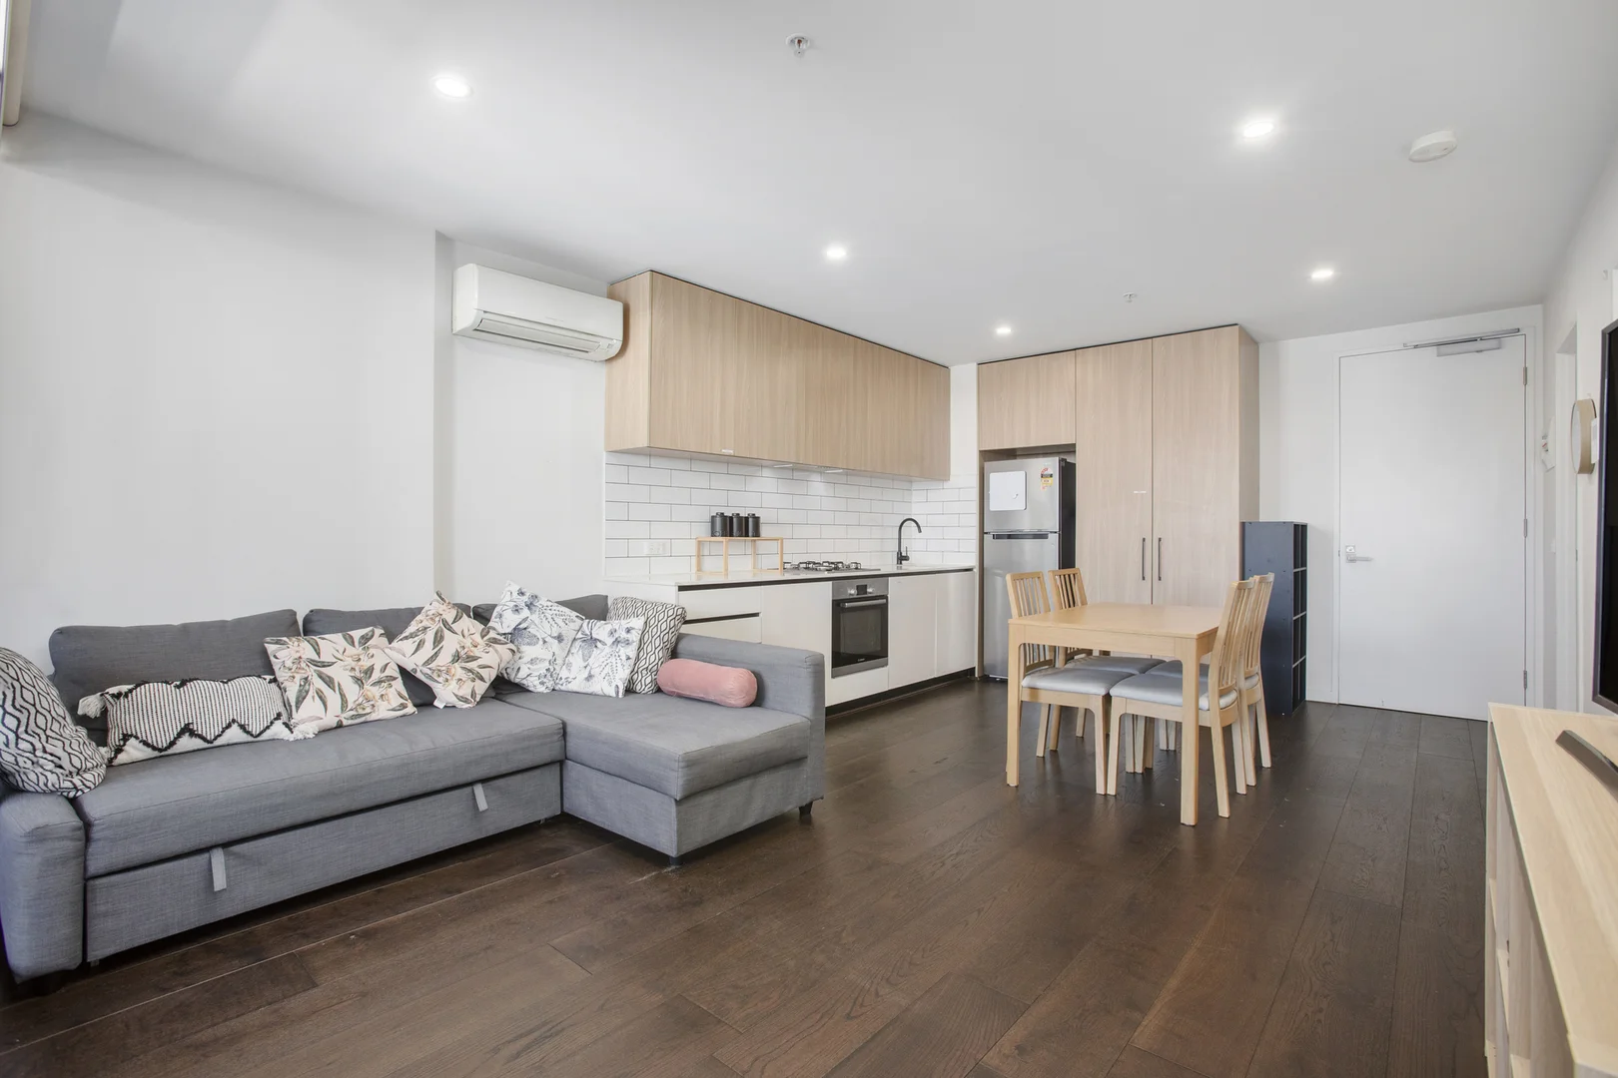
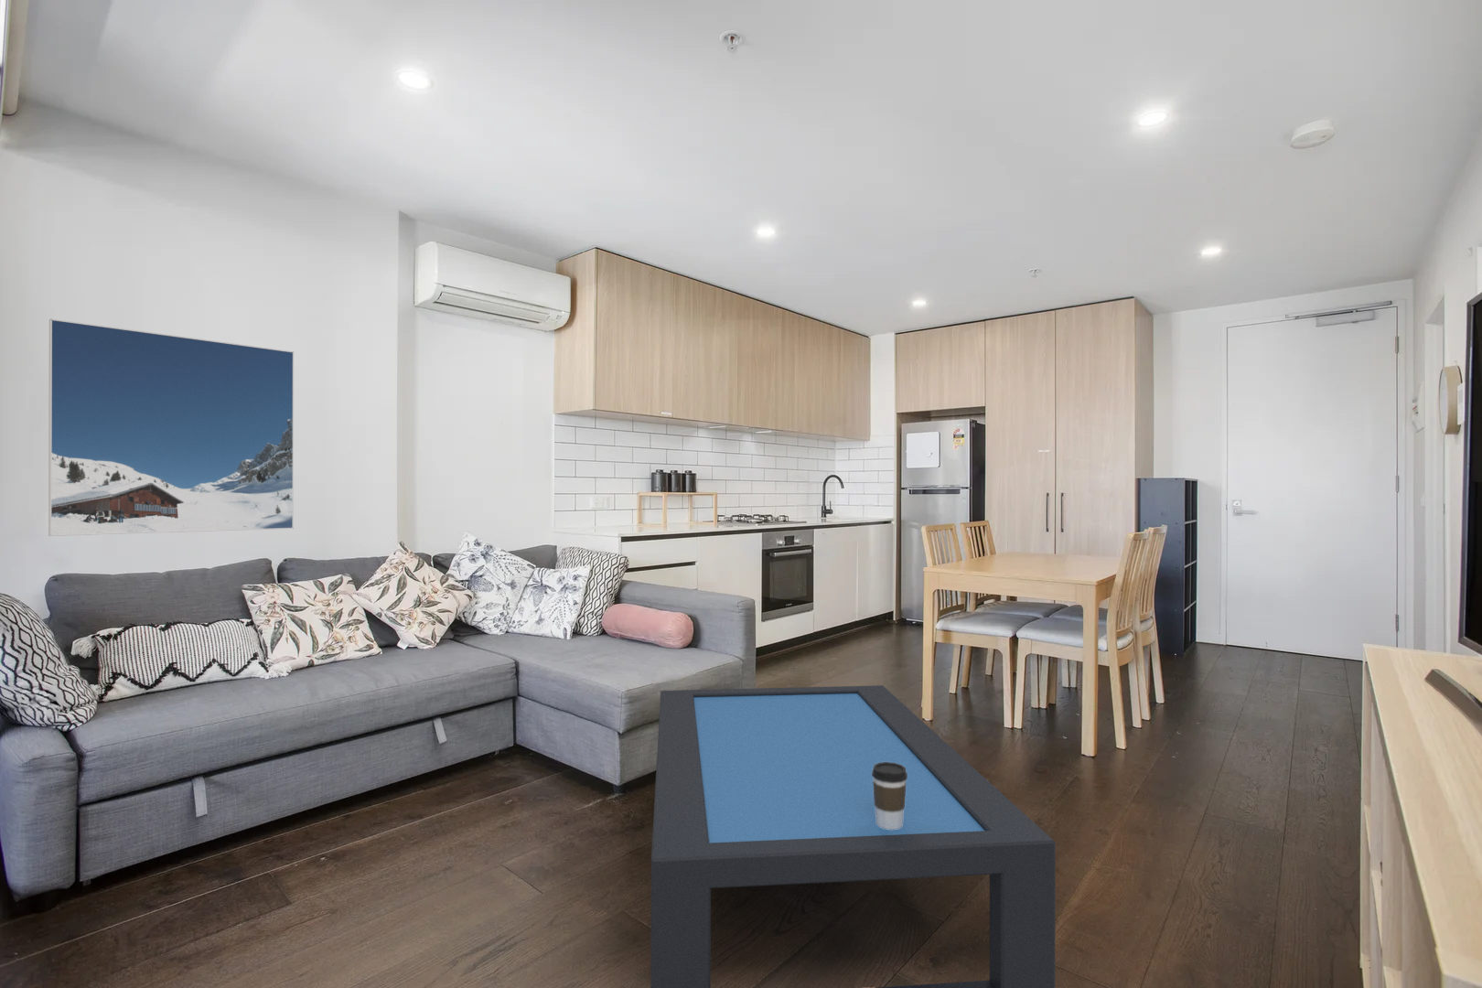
+ coffee table [649,685,1056,988]
+ coffee cup [872,762,908,829]
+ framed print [47,319,294,537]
